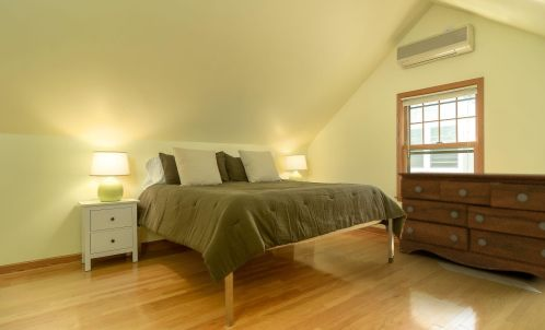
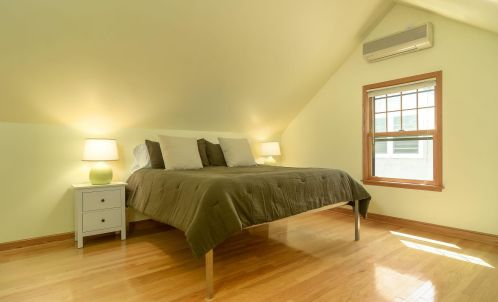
- dresser [397,170,545,282]
